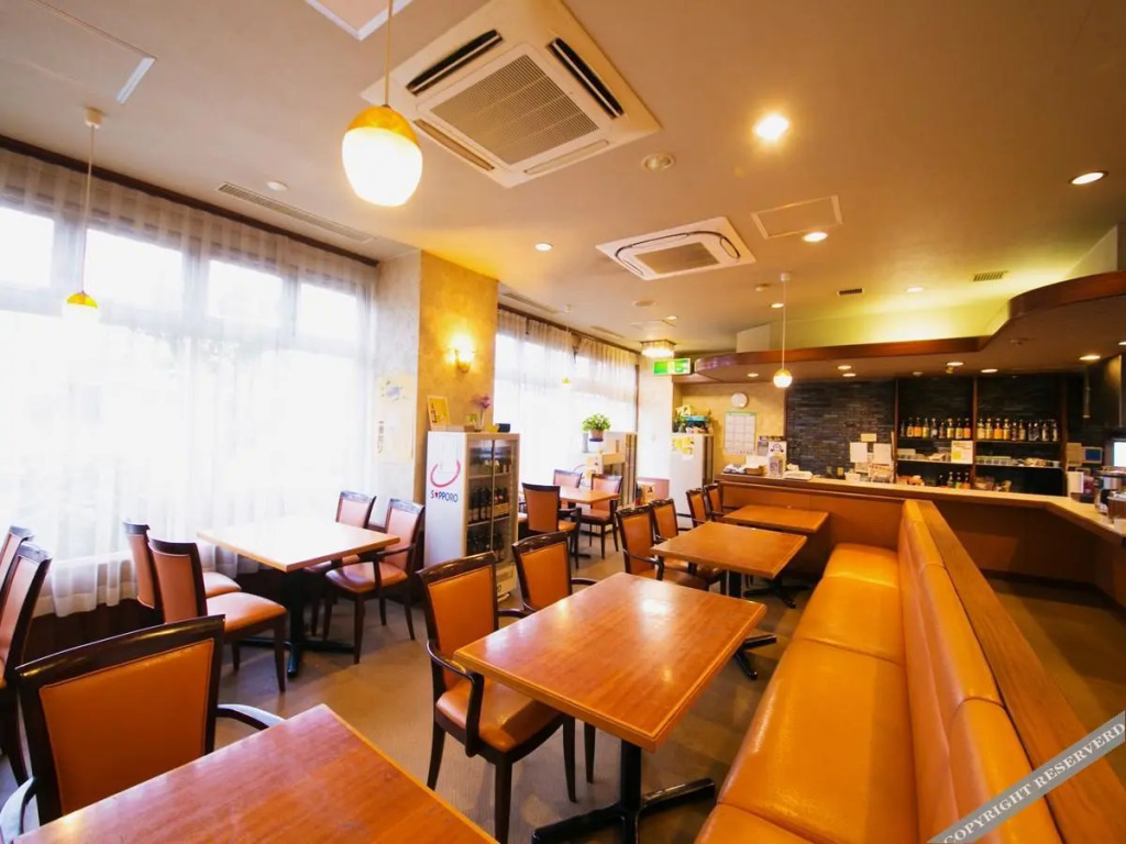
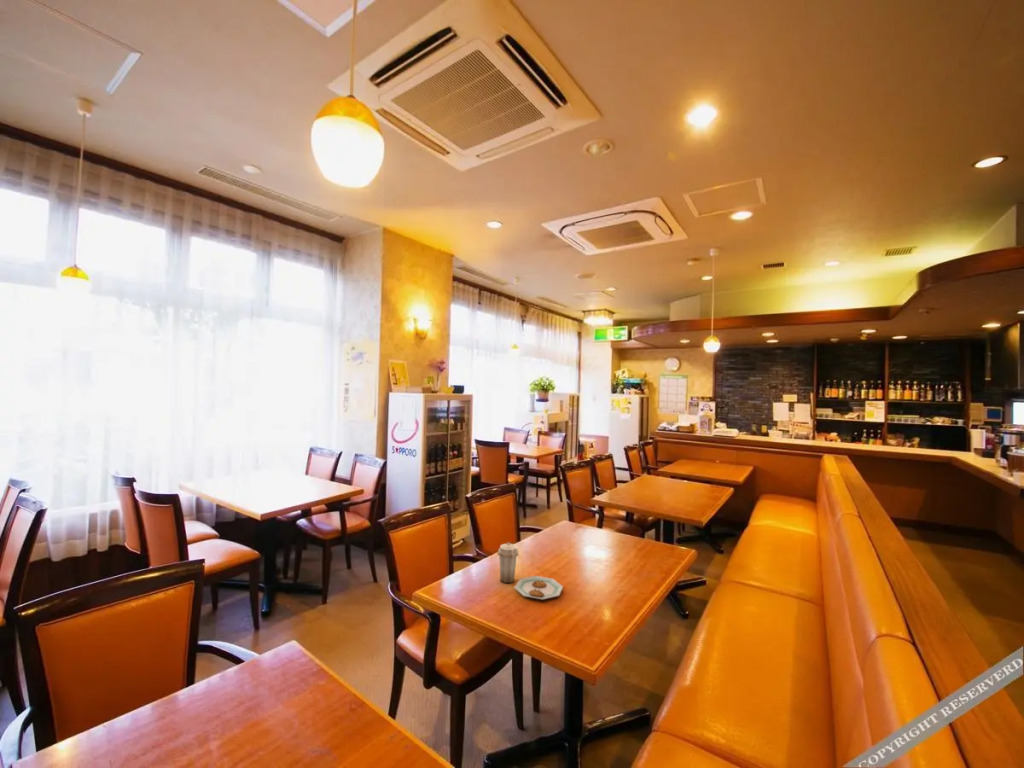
+ plate [497,542,564,601]
